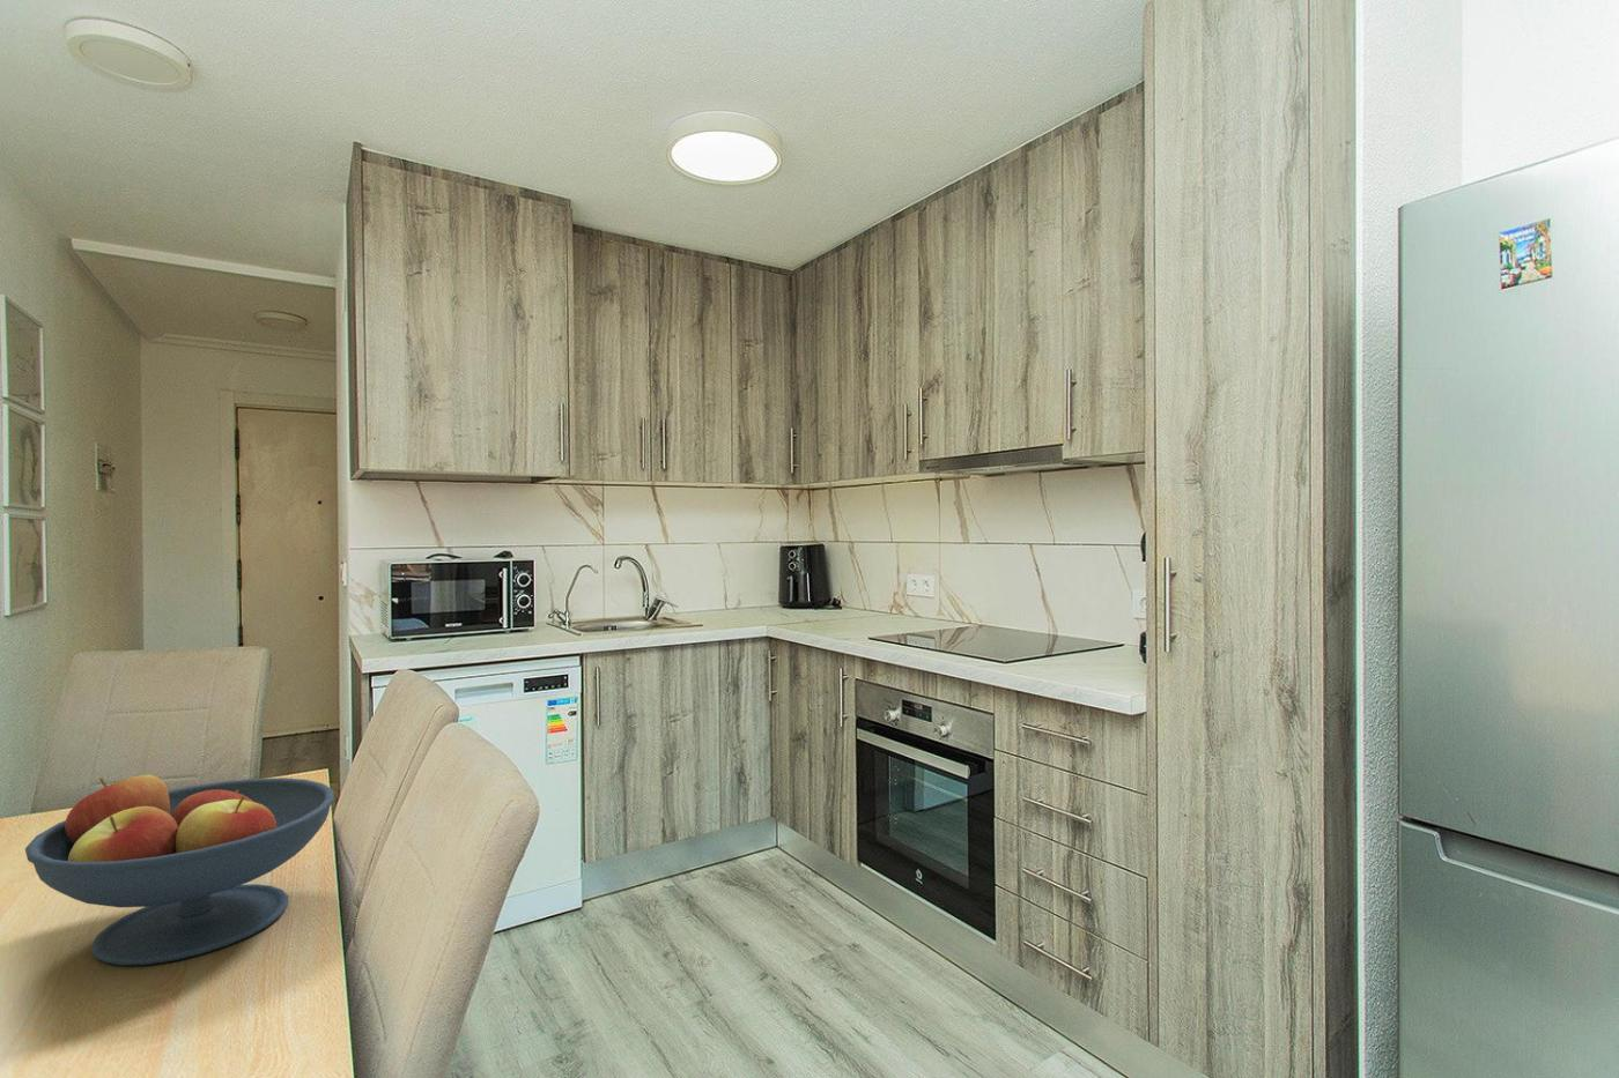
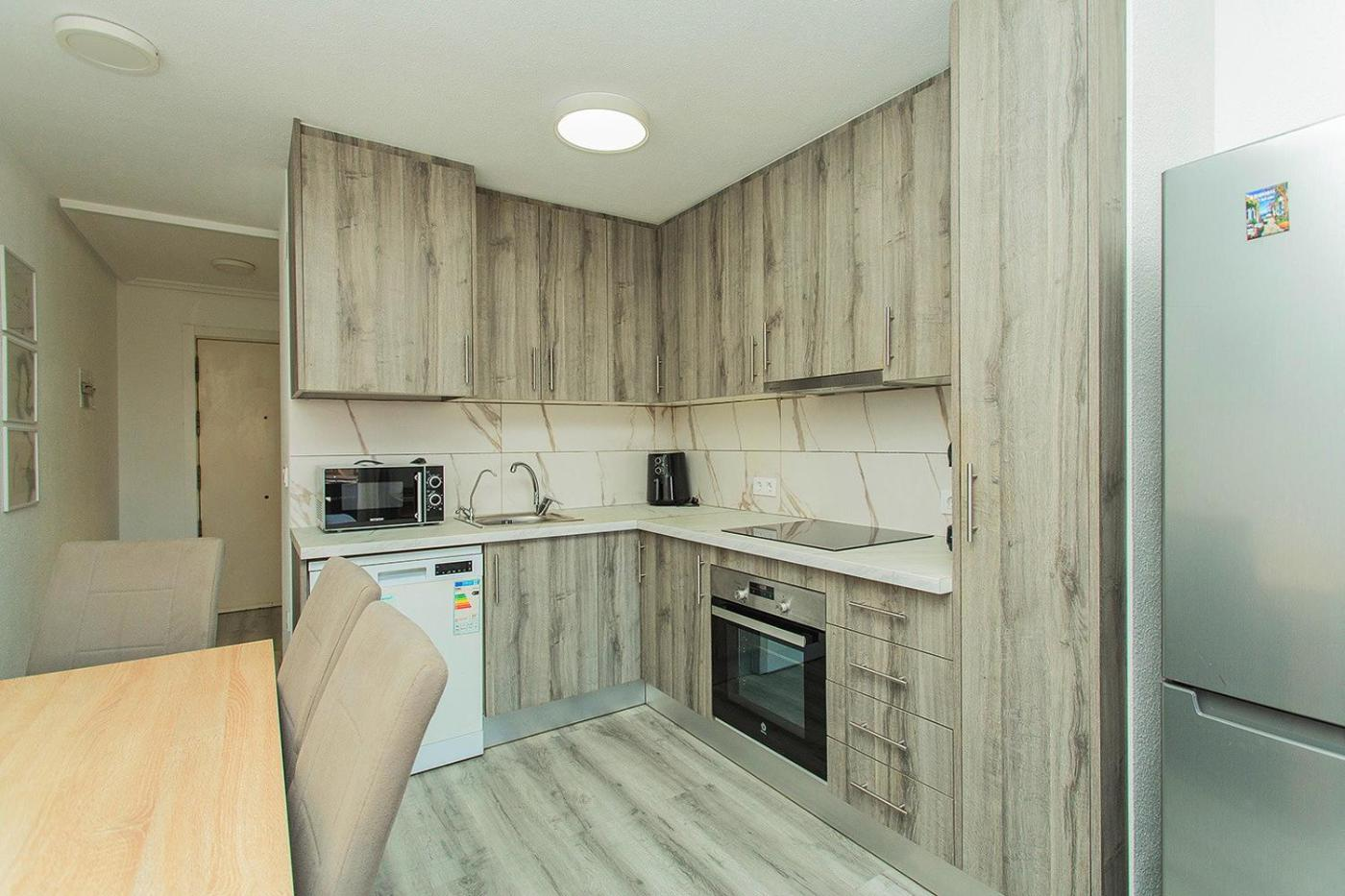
- fruit bowl [24,774,336,967]
